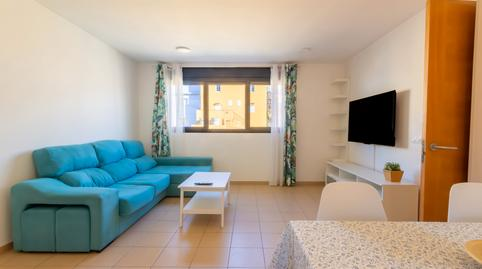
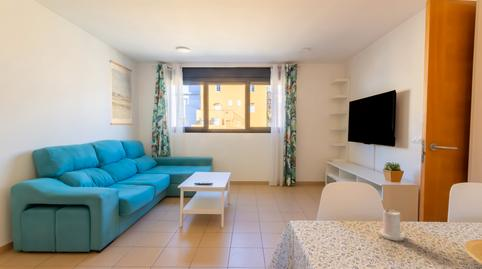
+ wall art [109,59,133,126]
+ candle [378,207,405,242]
